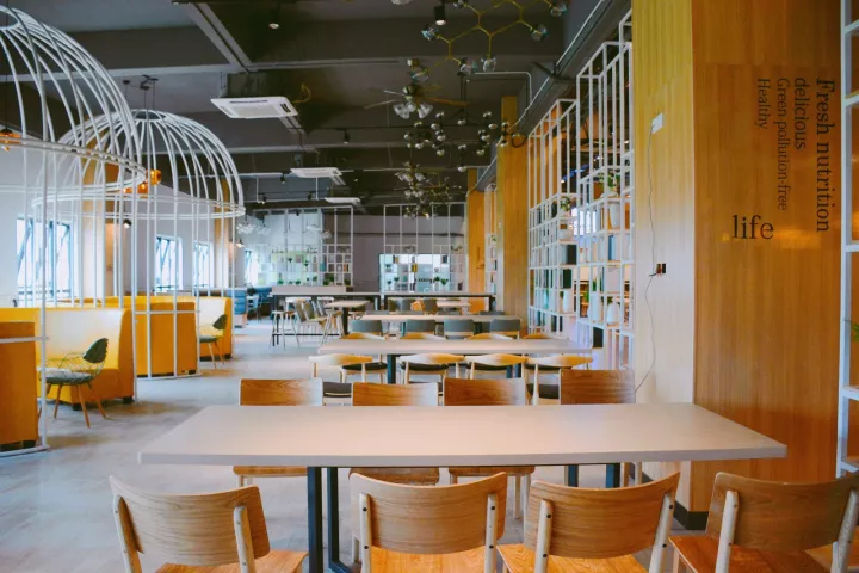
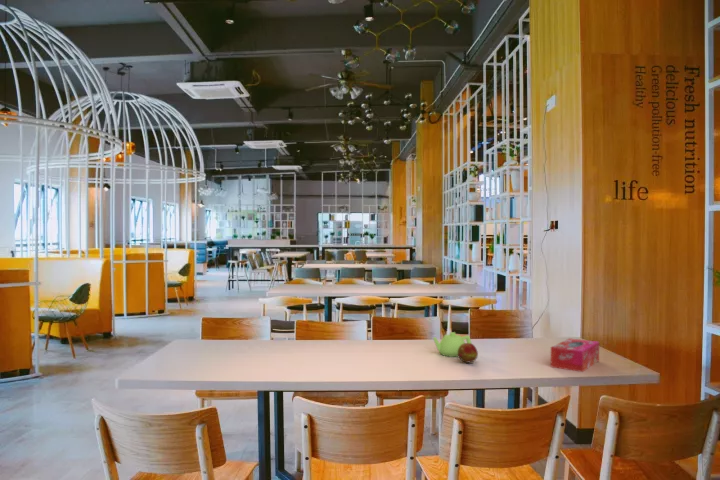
+ fruit [457,342,479,364]
+ teapot [432,331,473,358]
+ tissue box [550,337,600,373]
